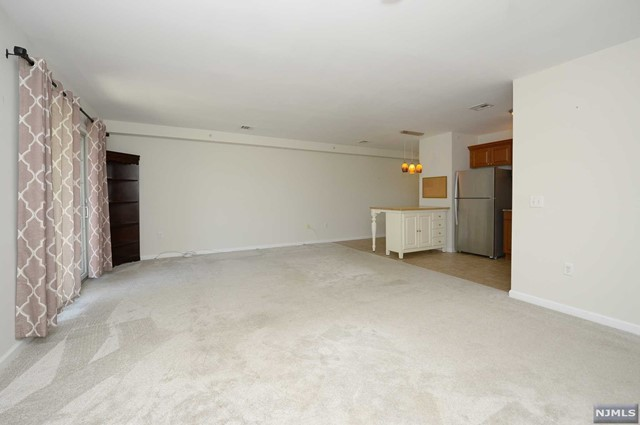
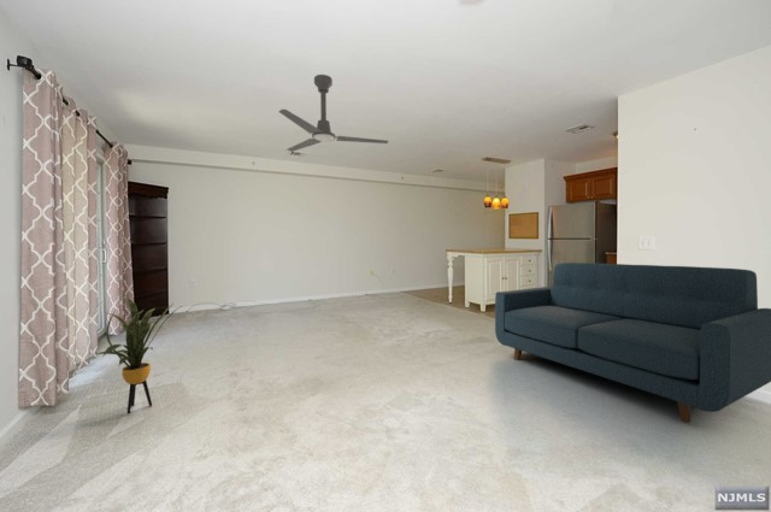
+ ceiling fan [278,73,389,153]
+ house plant [96,295,183,414]
+ sofa [494,261,771,424]
